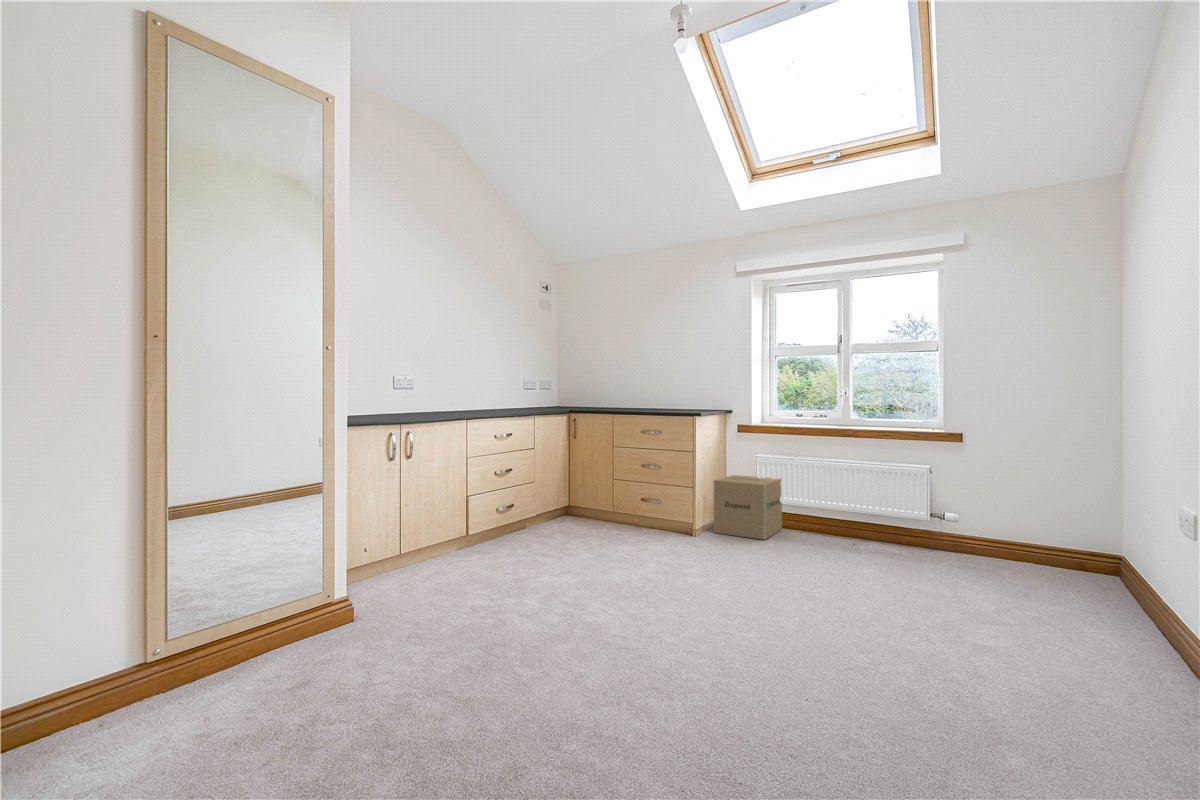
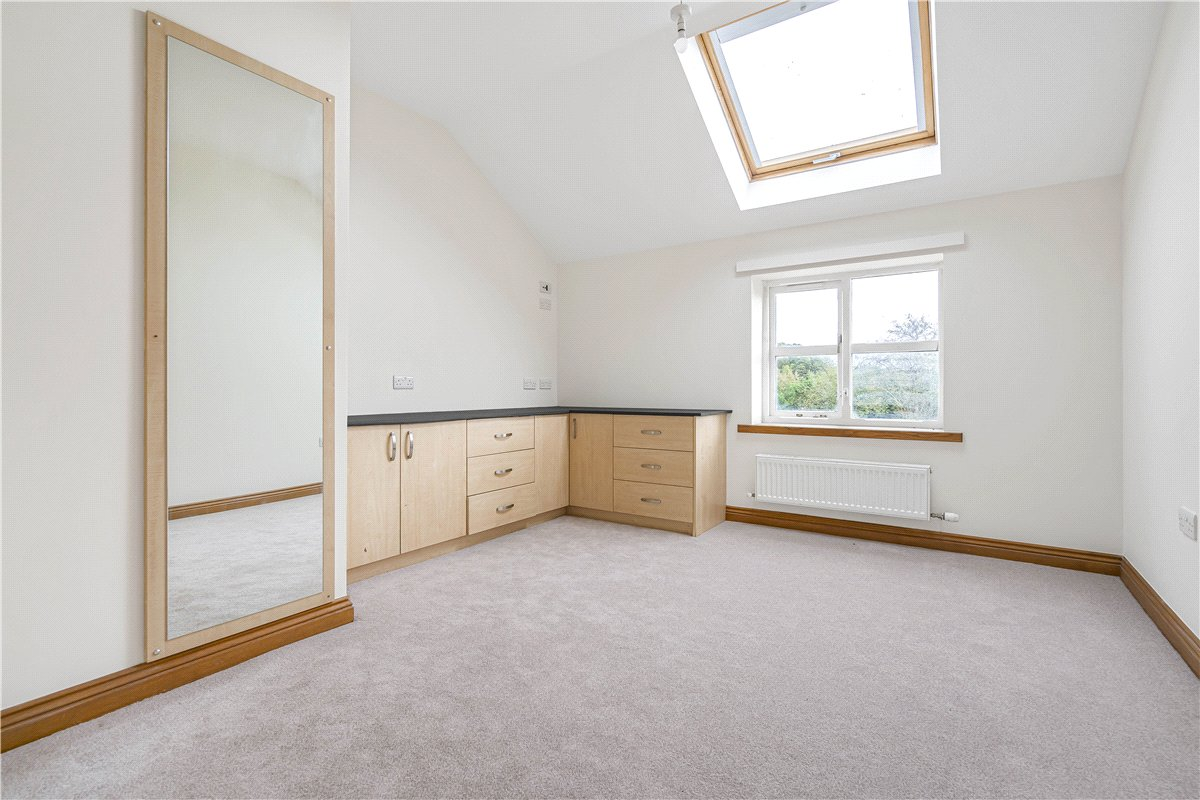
- cardboard box [713,474,783,541]
